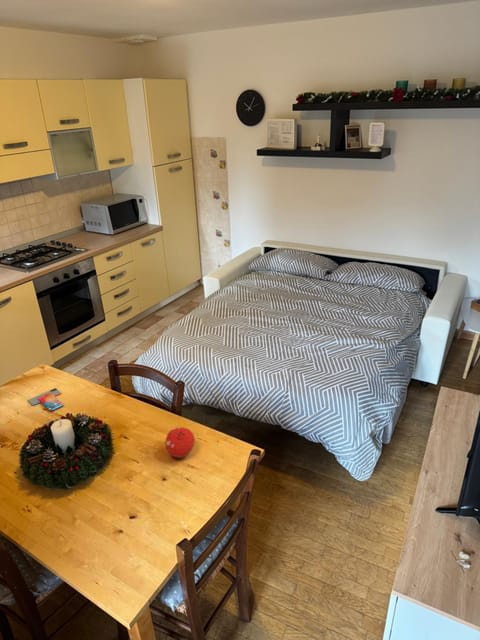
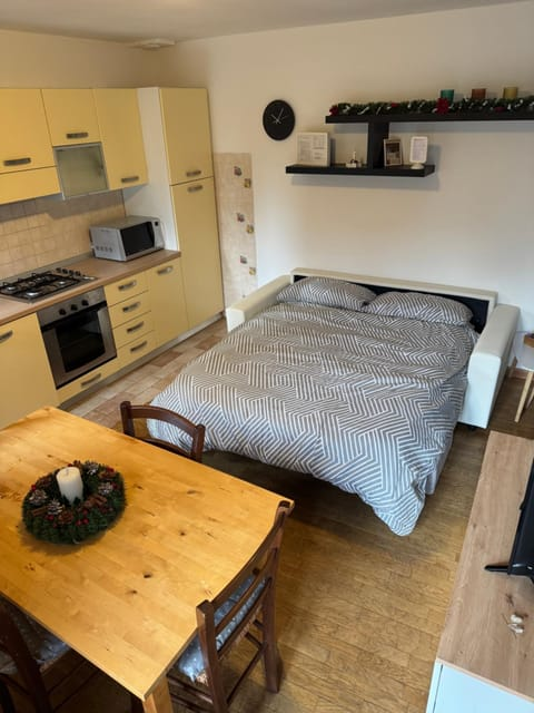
- smartphone [27,387,65,413]
- fruit [165,426,196,459]
